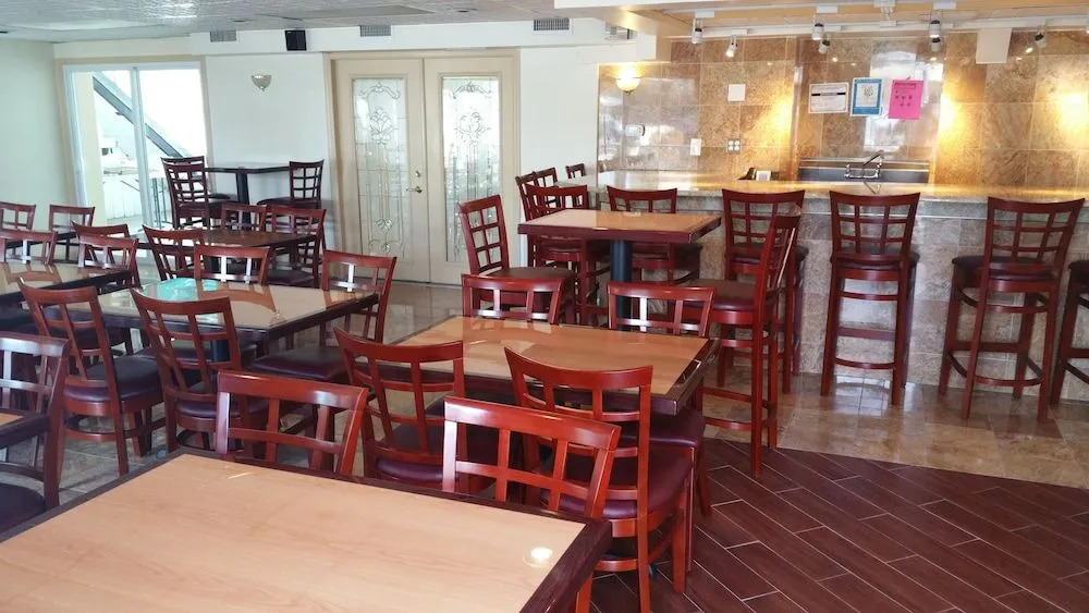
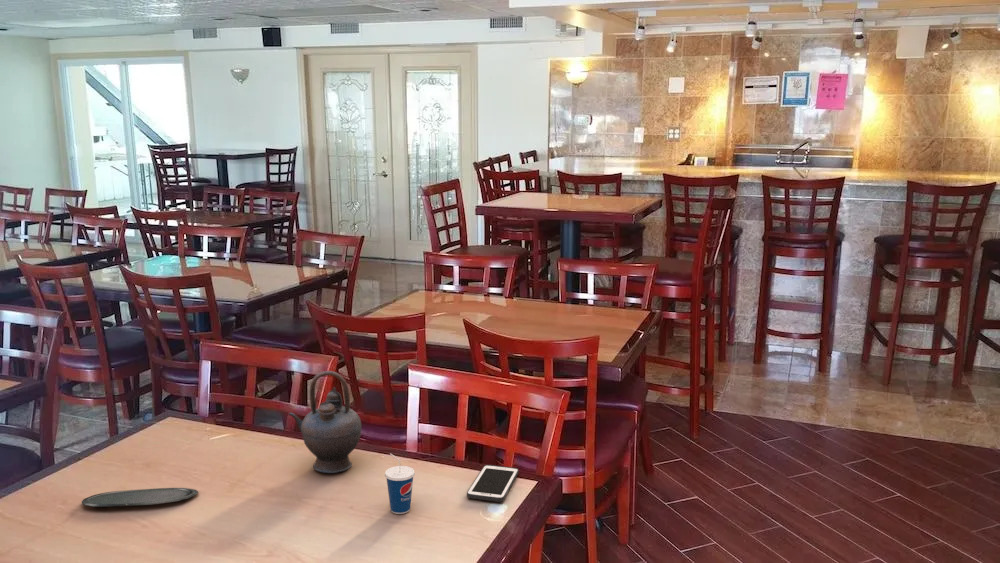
+ cell phone [466,464,520,503]
+ teapot [287,370,362,474]
+ cup [384,453,416,515]
+ oval tray [81,487,199,508]
